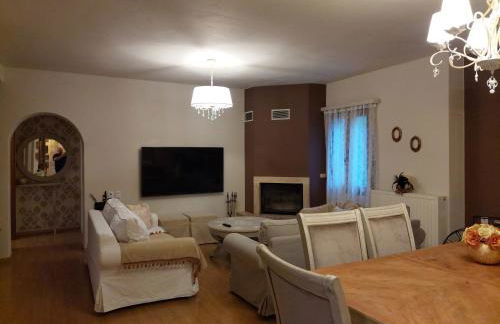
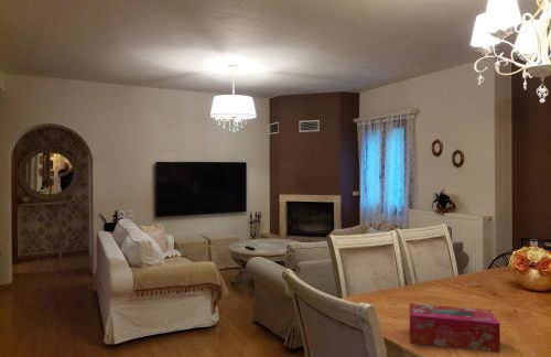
+ tissue box [408,302,501,354]
